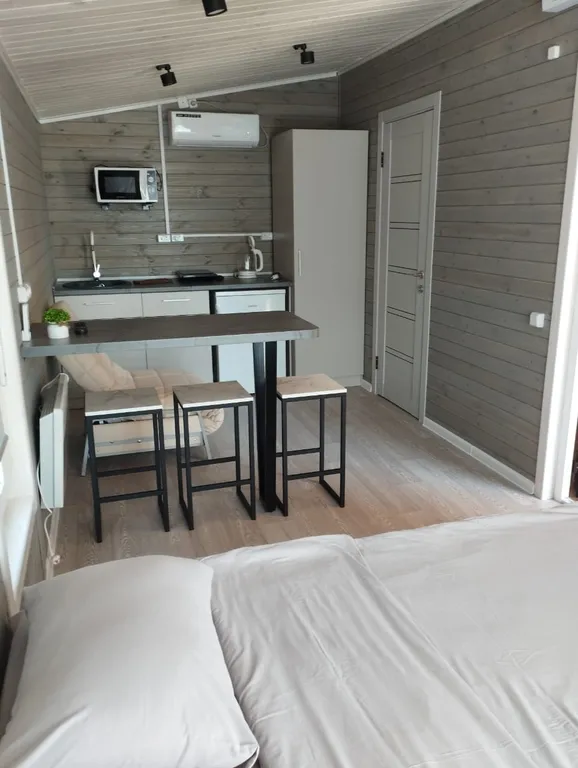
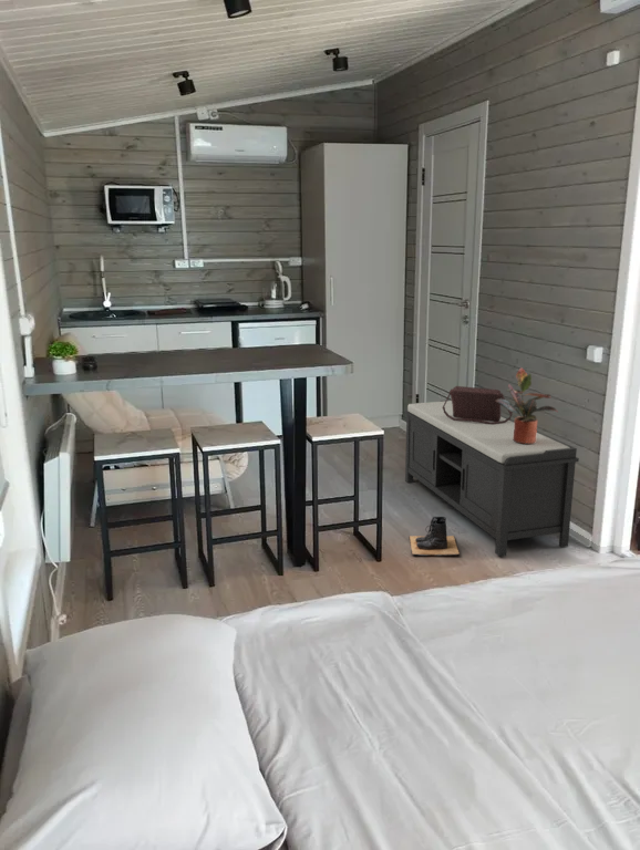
+ shoulder bag [443,385,514,424]
+ bench [404,398,580,557]
+ potted plant [496,366,558,444]
+ boots [407,516,461,557]
